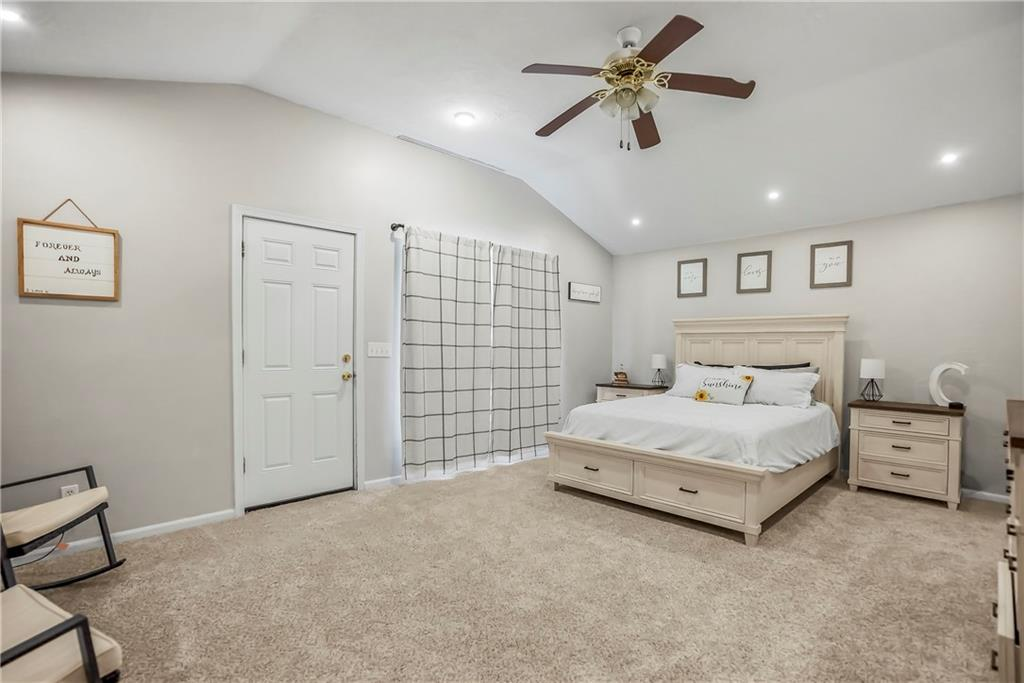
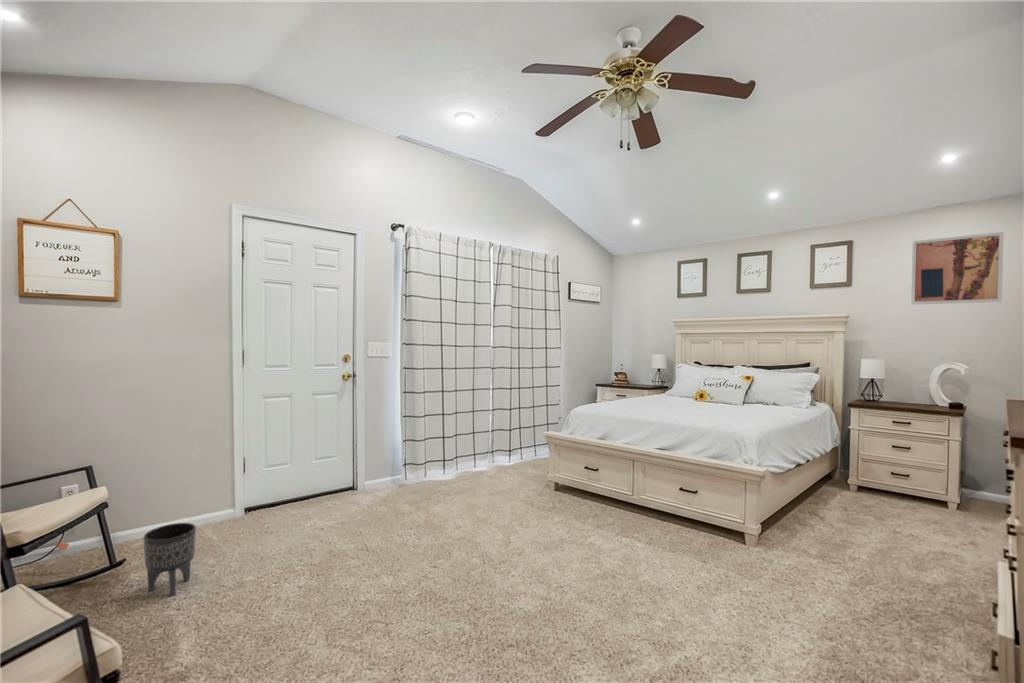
+ wall art [910,231,1005,306]
+ planter [143,522,197,597]
